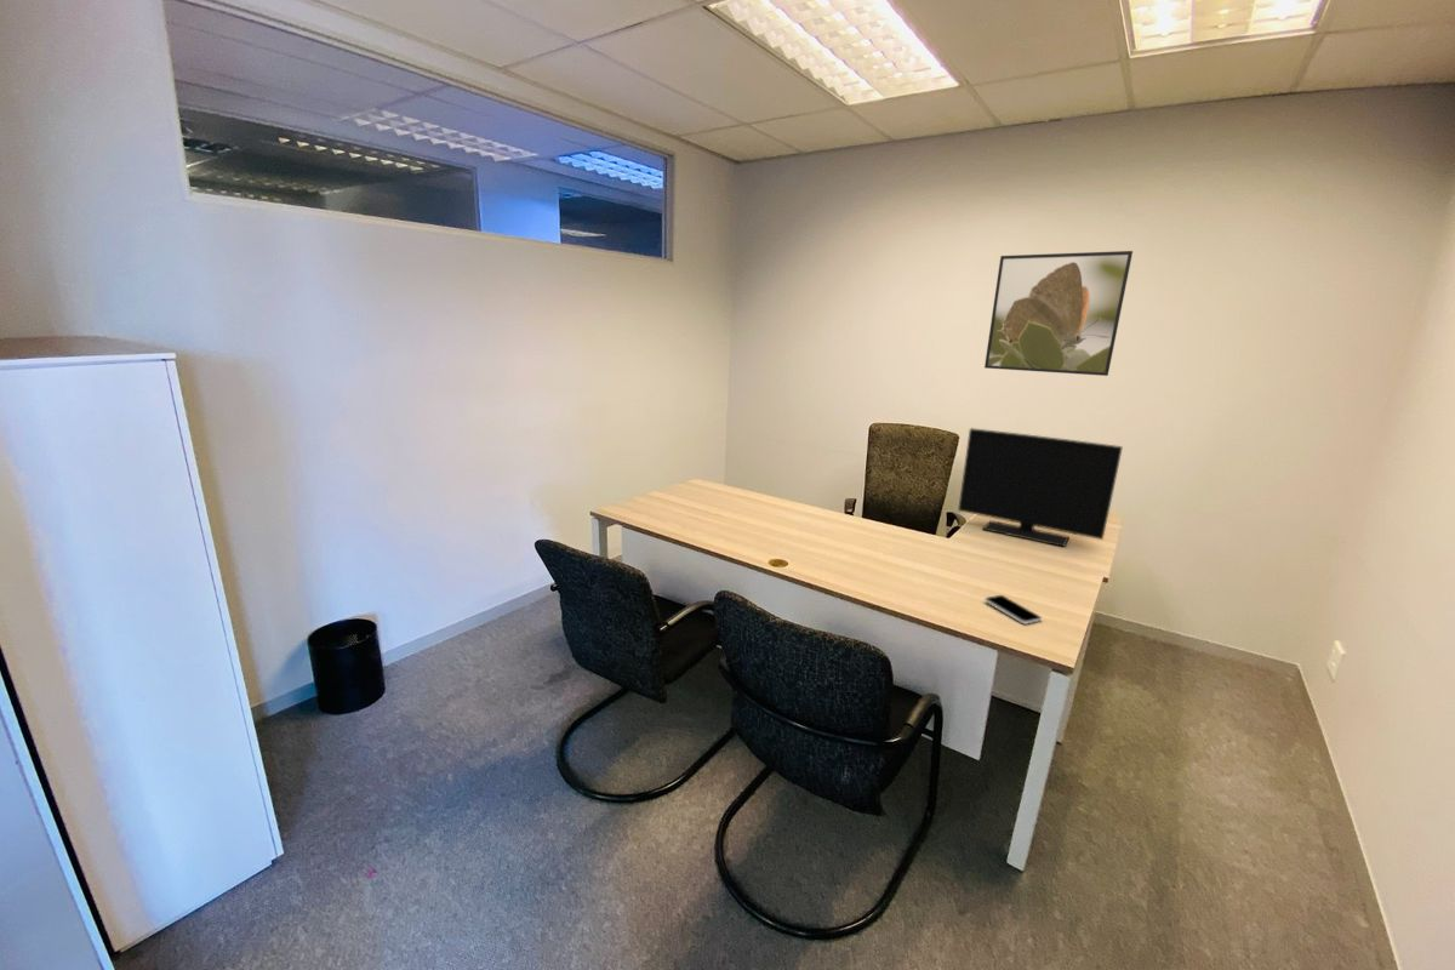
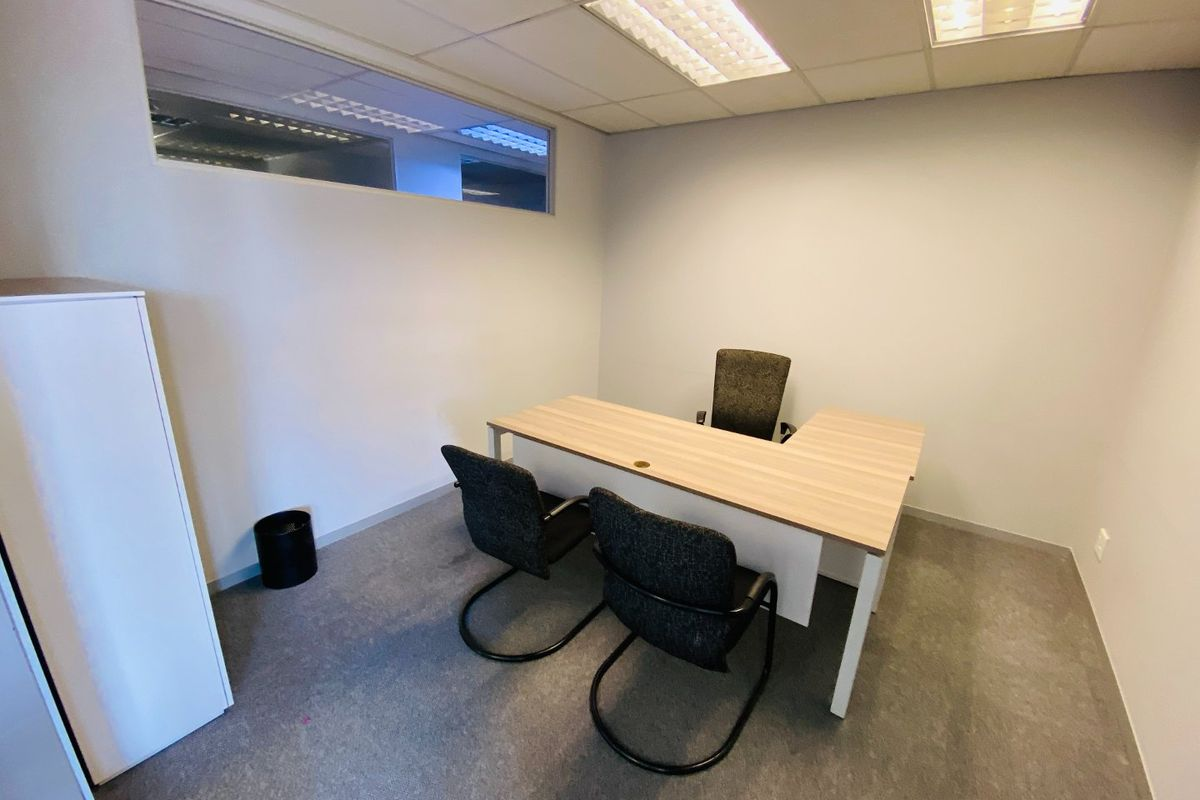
- monitor [957,427,1124,548]
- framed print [983,250,1134,377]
- smartphone [983,594,1043,624]
